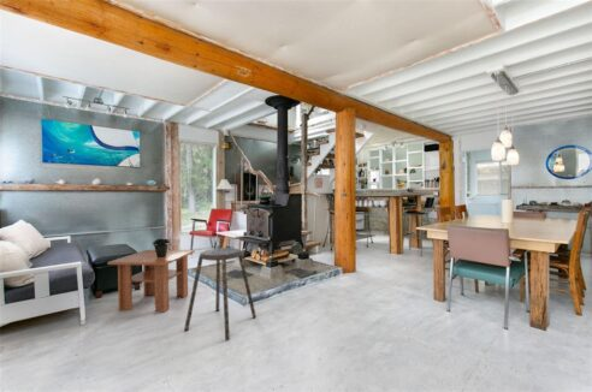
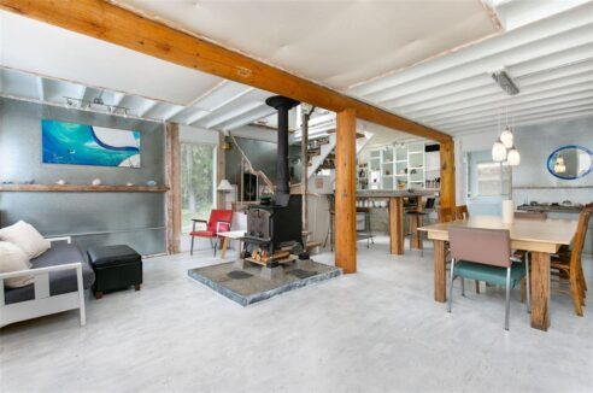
- potted plant [149,224,171,257]
- coffee table [106,249,196,314]
- stool [183,247,257,340]
